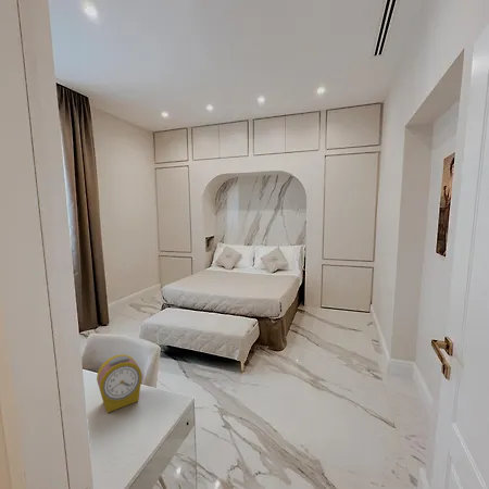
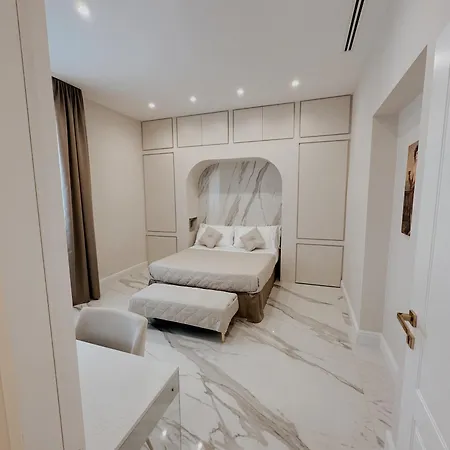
- alarm clock [96,353,143,414]
